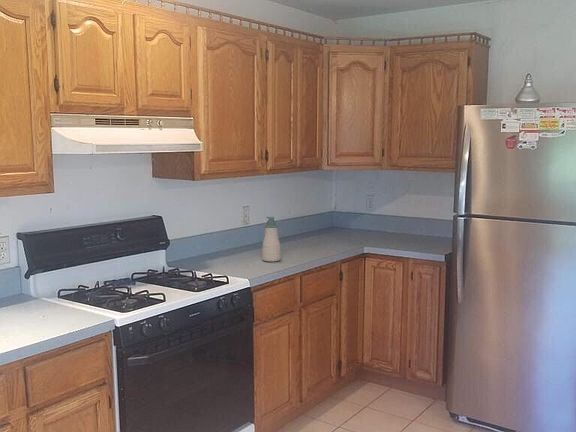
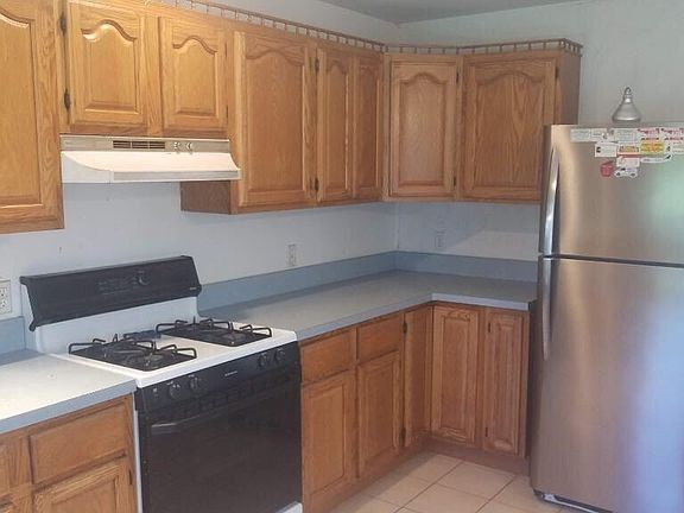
- soap bottle [261,216,282,263]
